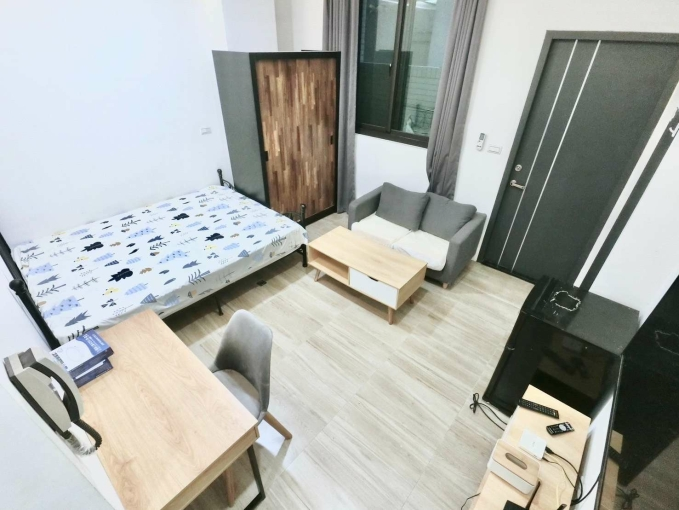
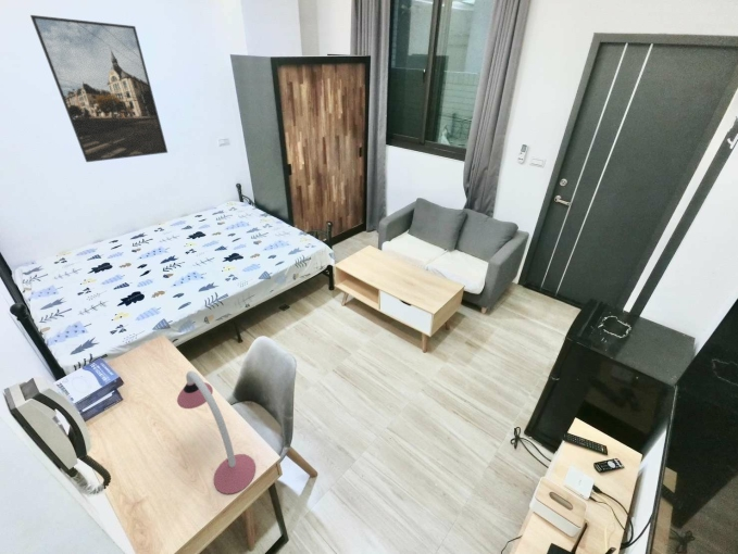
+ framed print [29,14,168,163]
+ desk lamp [176,370,257,494]
